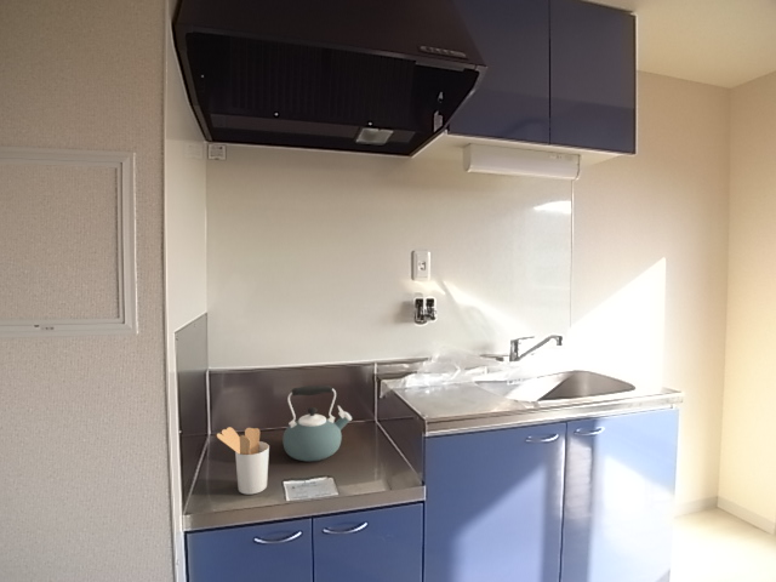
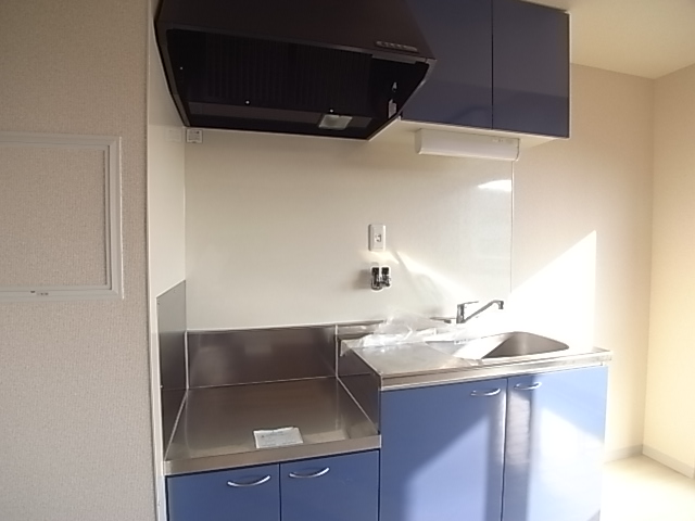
- kettle [281,384,353,462]
- utensil holder [216,426,270,496]
